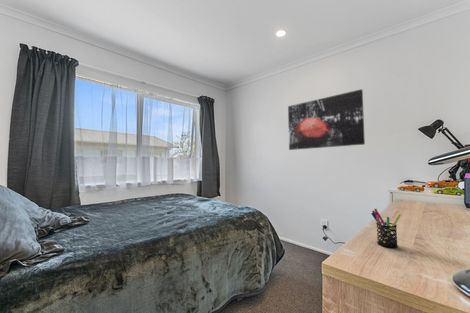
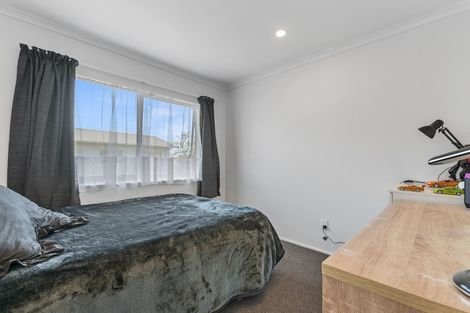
- pen holder [370,208,402,249]
- wall art [287,88,366,151]
